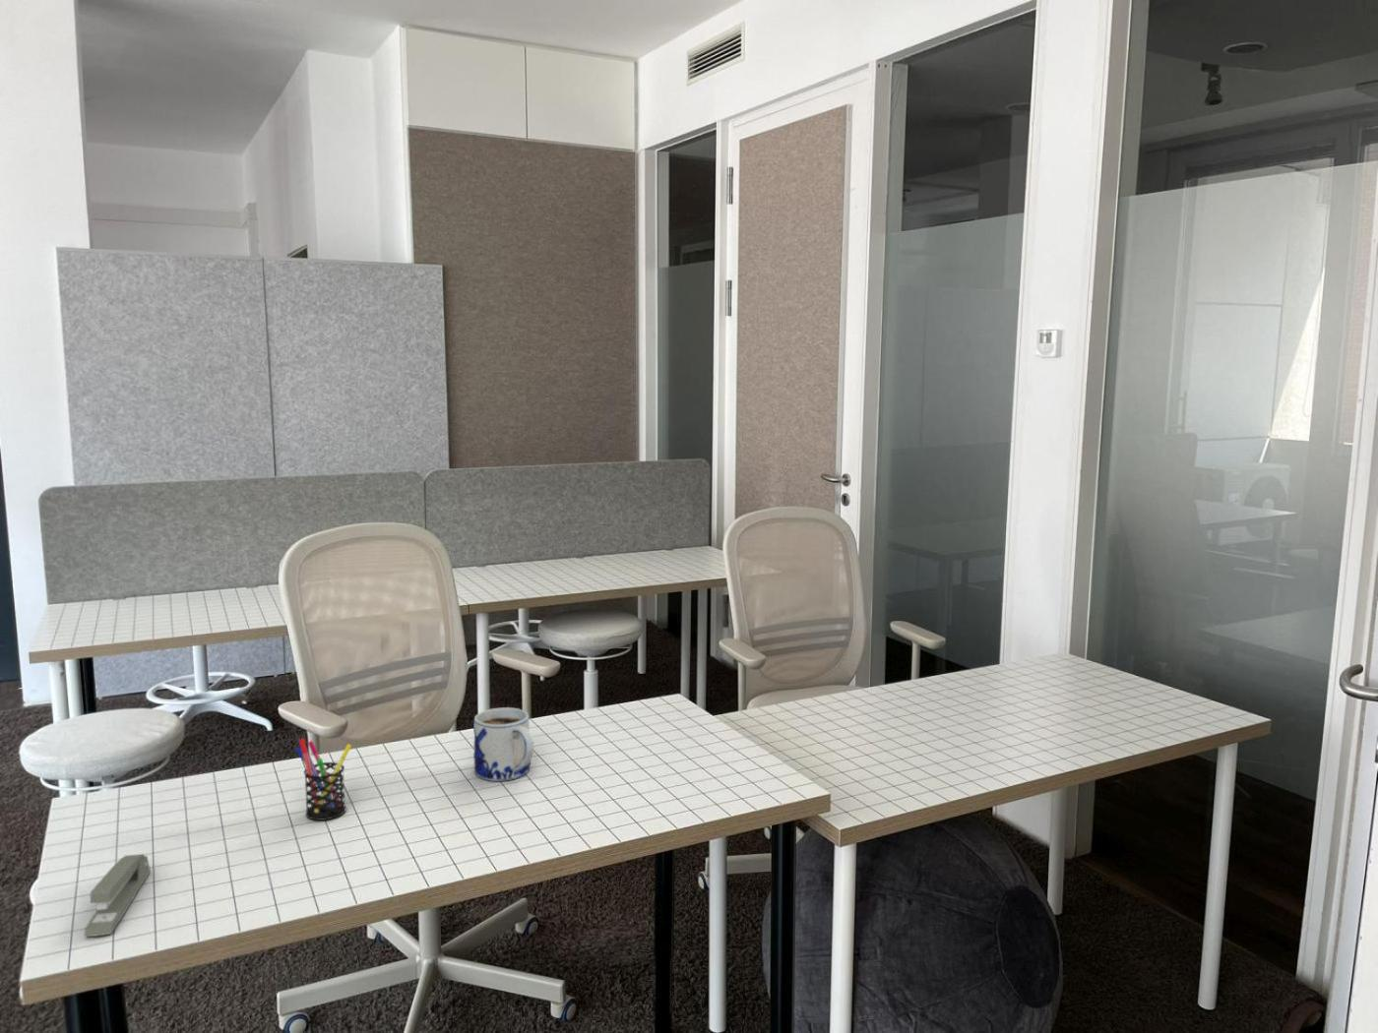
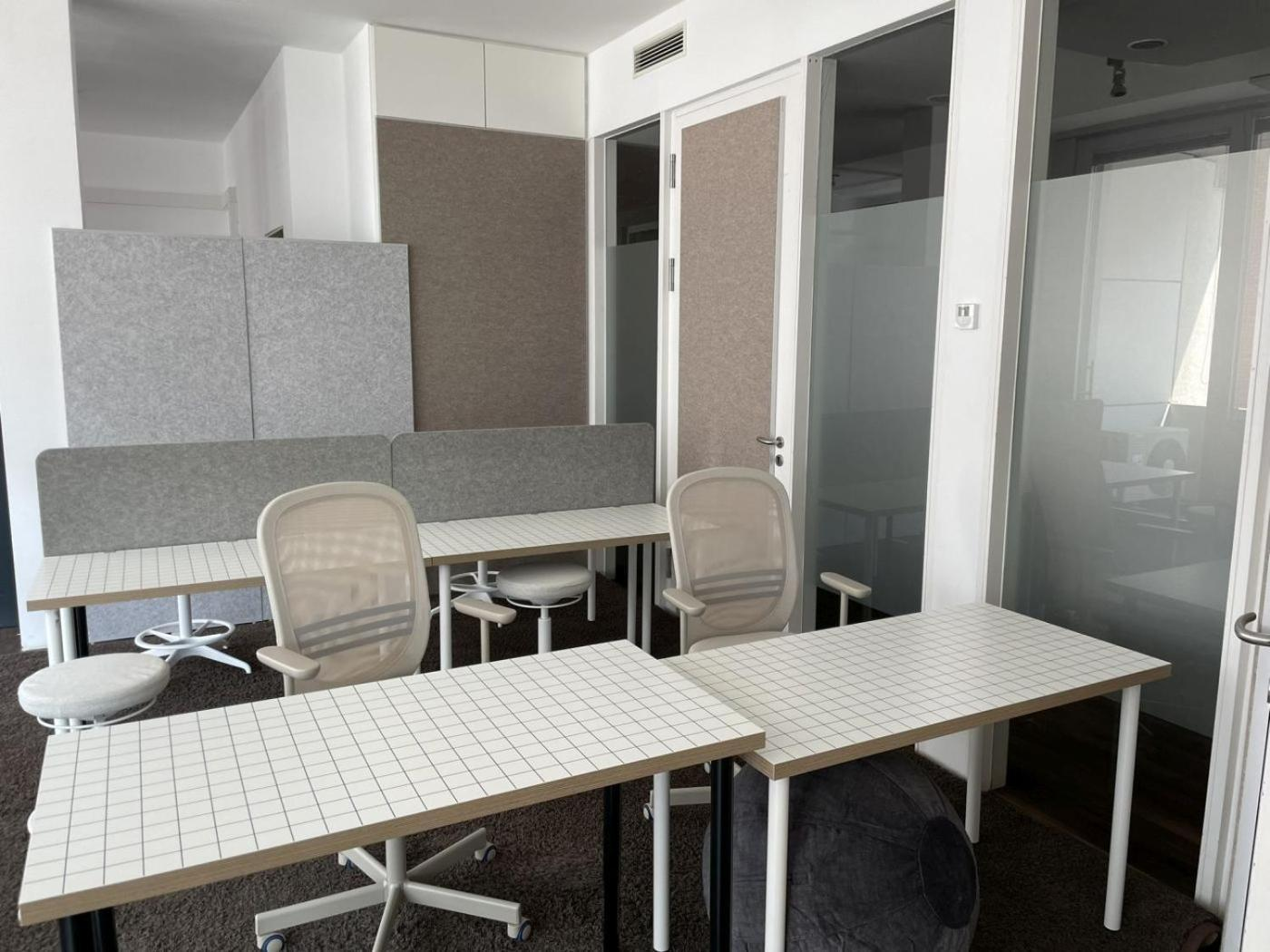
- pen holder [294,738,353,821]
- mug [472,706,535,782]
- stapler [84,853,152,938]
